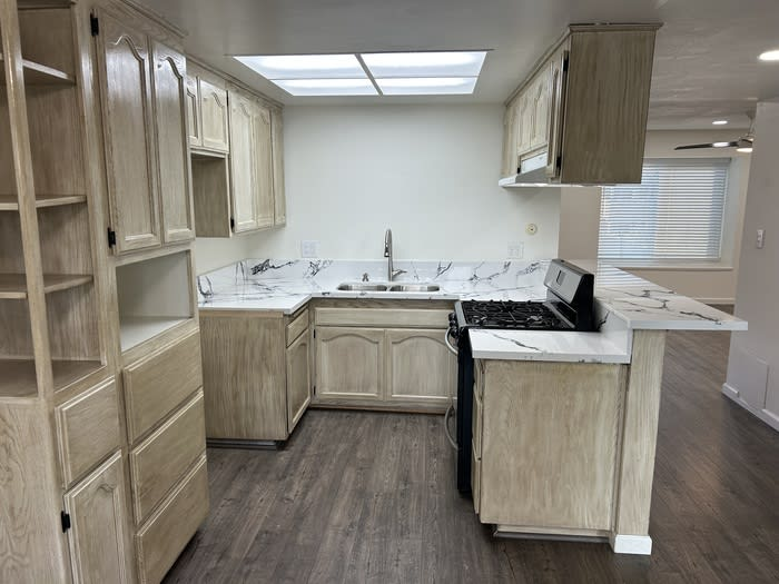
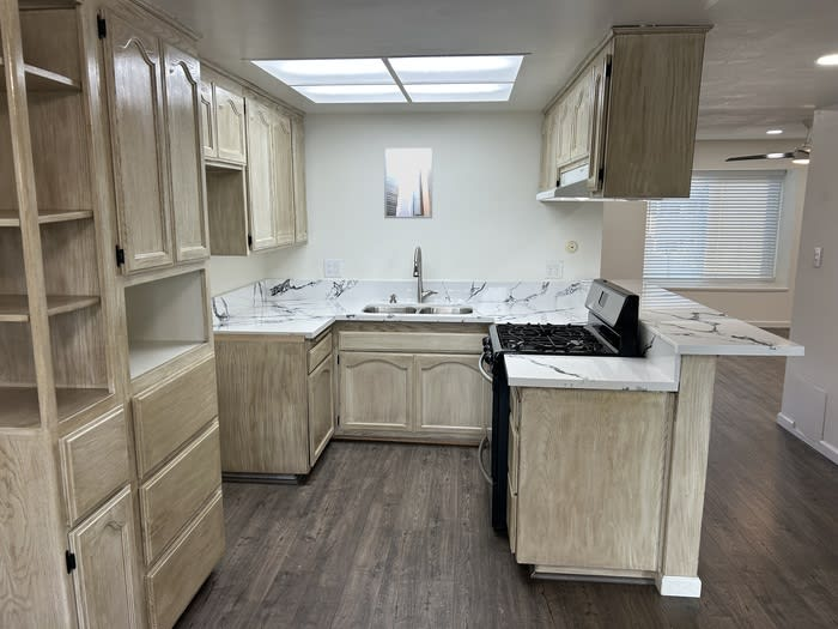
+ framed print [383,146,433,219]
